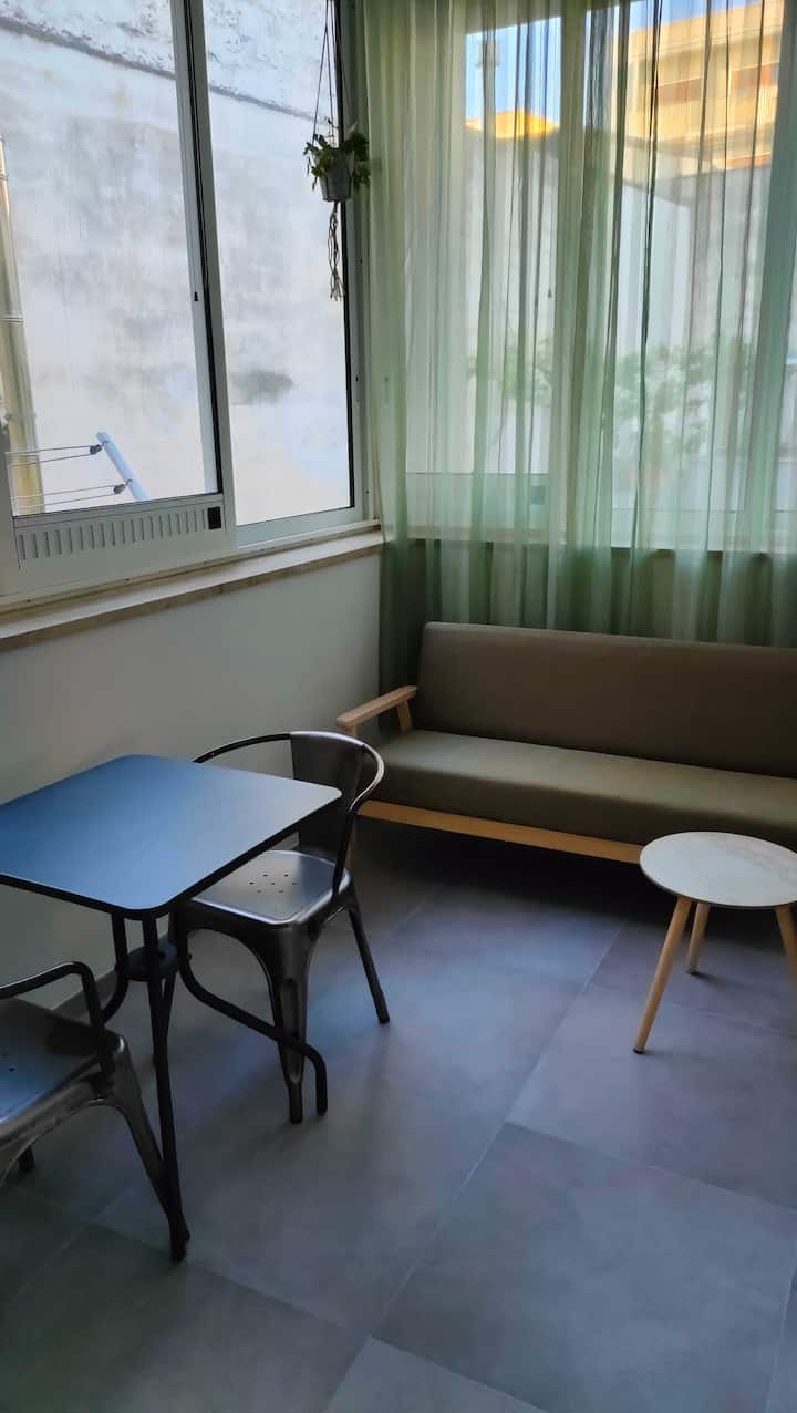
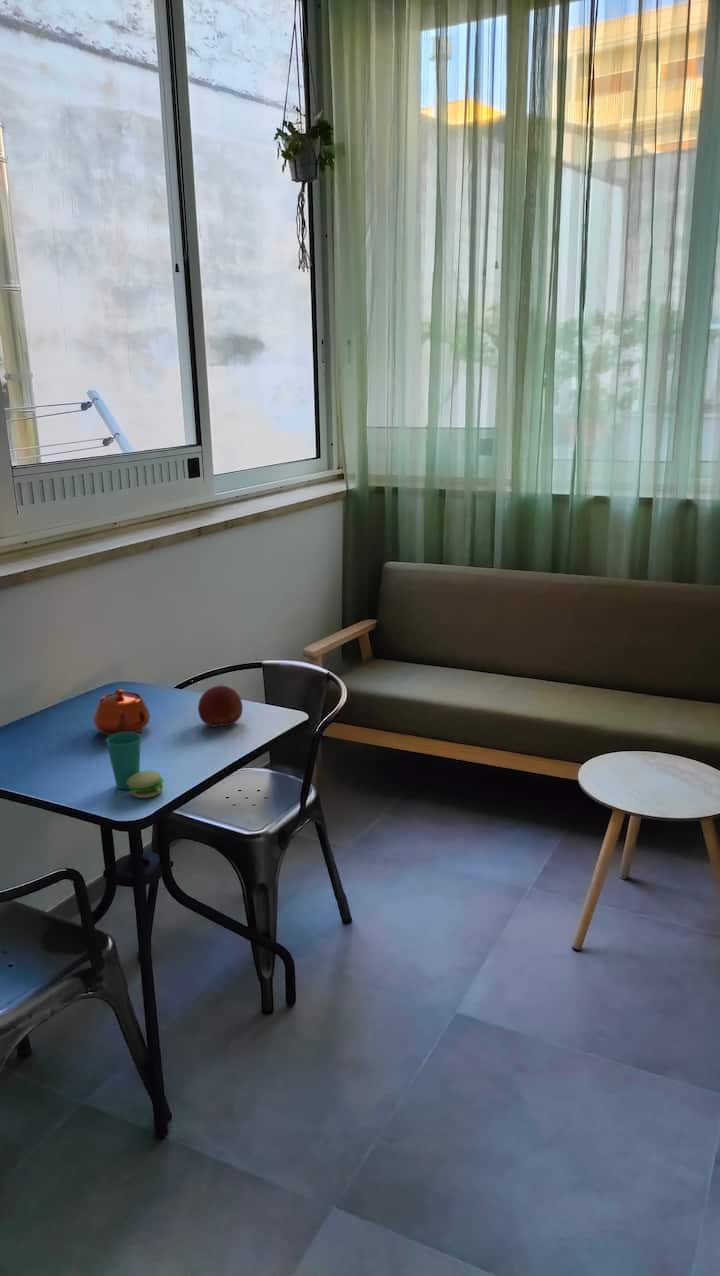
+ teapot [93,688,151,737]
+ cup [105,732,165,799]
+ fruit [197,685,244,728]
